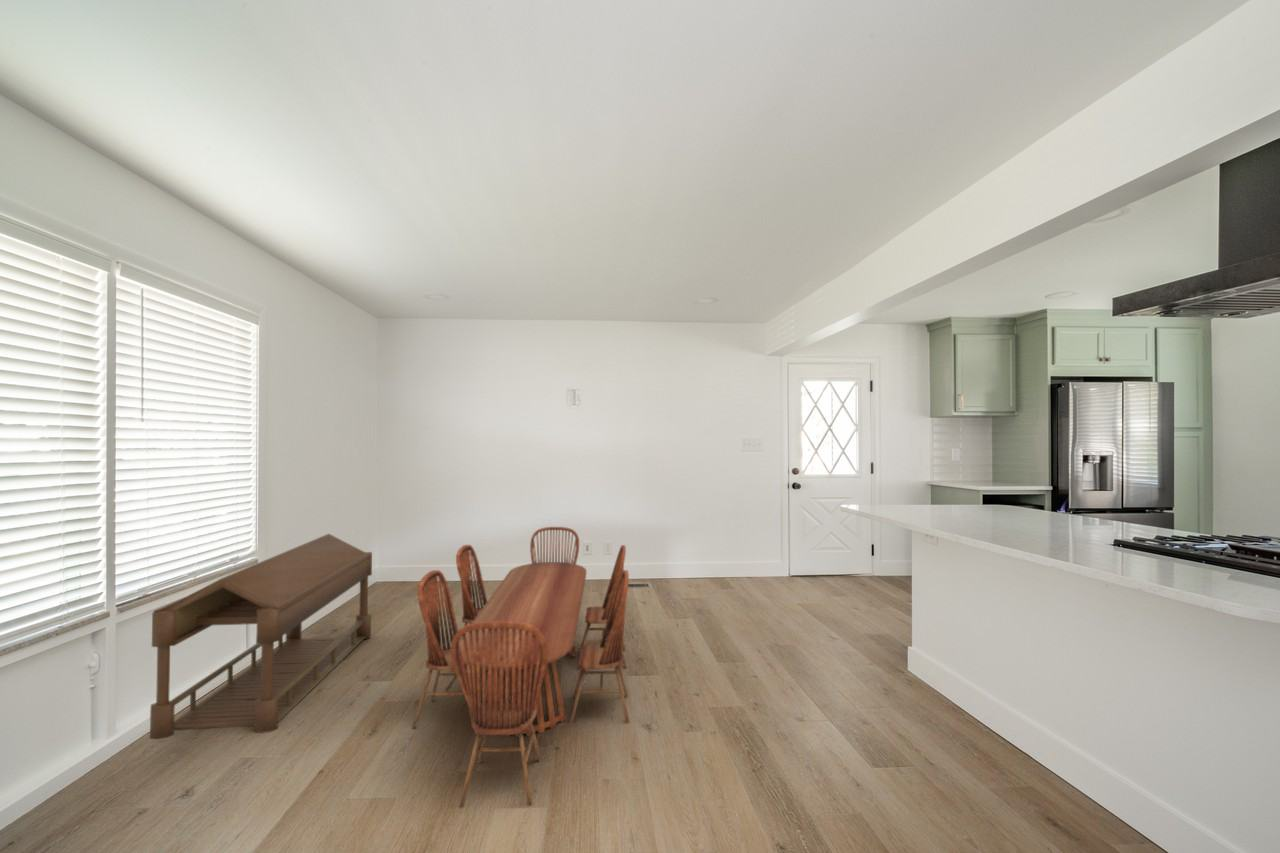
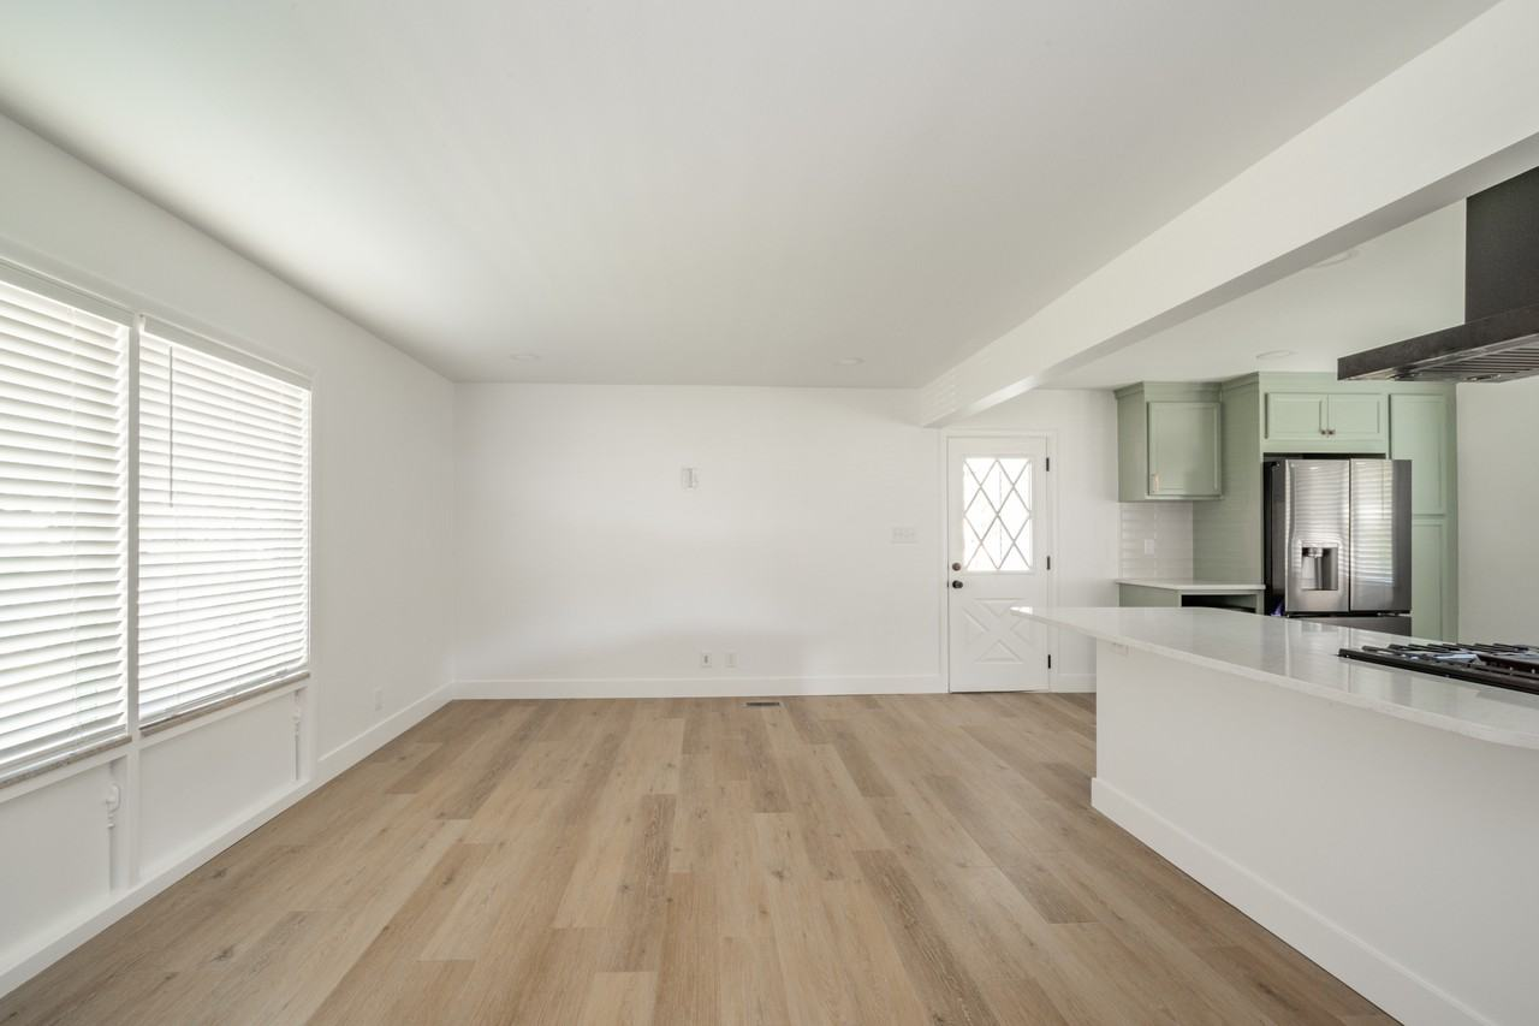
- dining set [411,526,631,809]
- bench [149,533,373,740]
